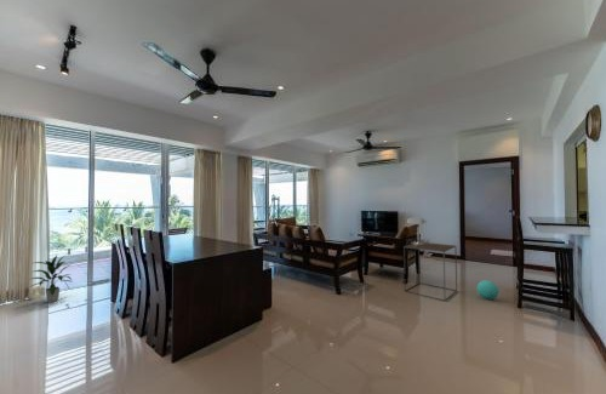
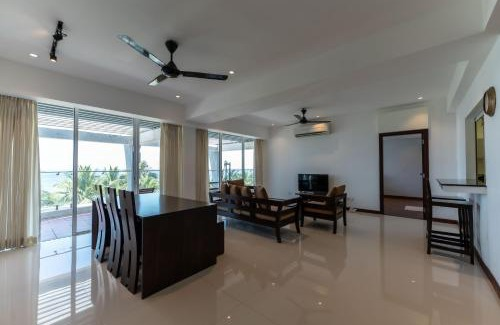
- ball [475,279,499,301]
- side table [402,241,458,302]
- lamp [405,217,428,246]
- indoor plant [27,255,74,303]
